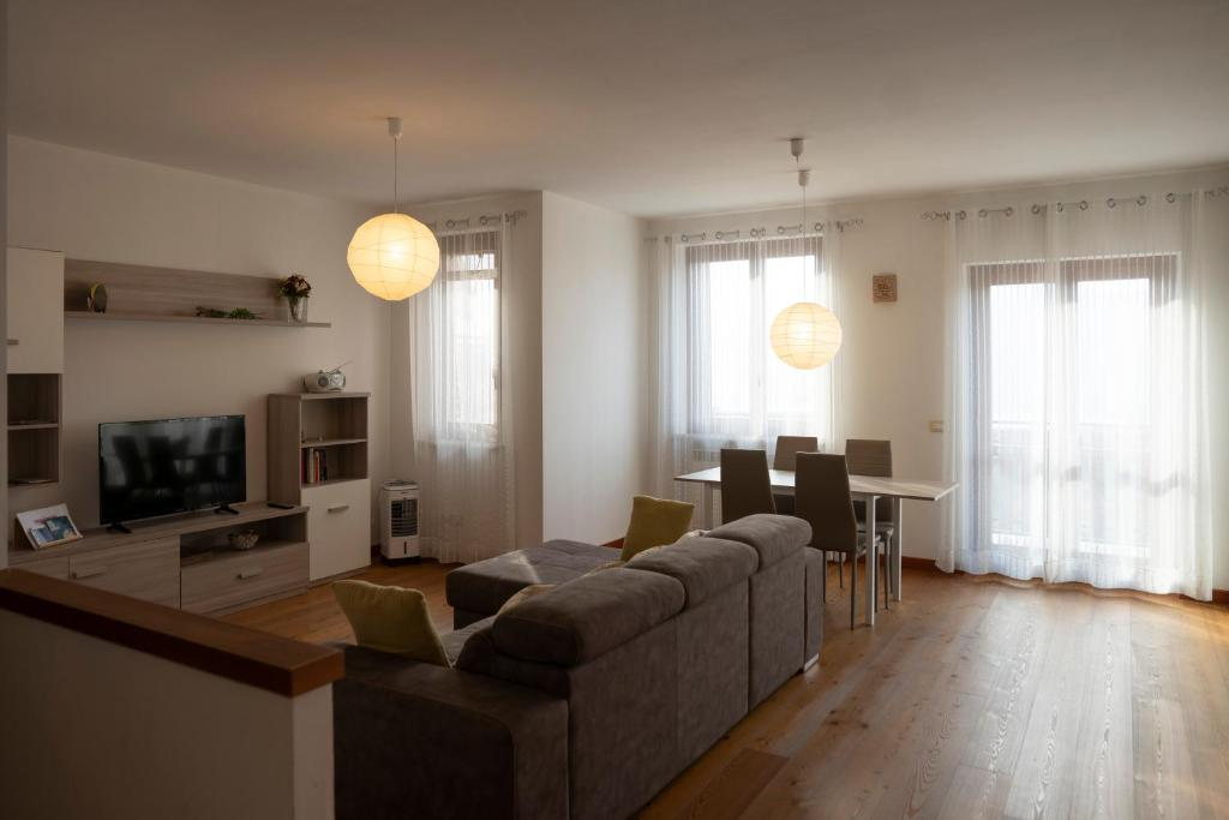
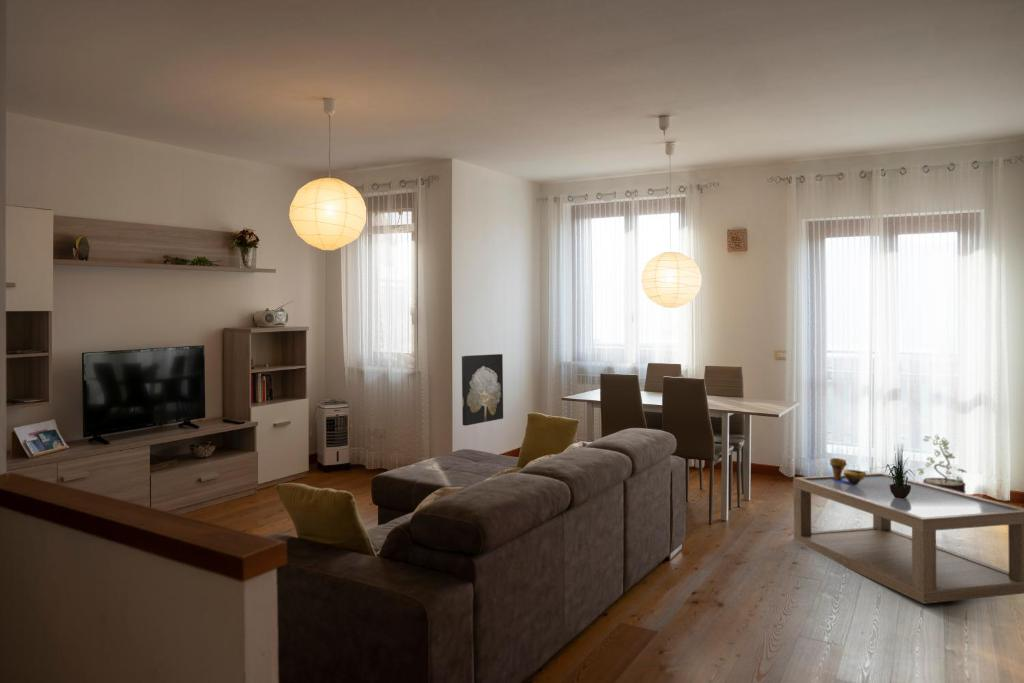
+ coffee table [792,472,1024,605]
+ decorative bowl [829,457,867,485]
+ wall art [461,353,504,427]
+ potted plant [882,443,915,499]
+ decorative plant [917,434,968,494]
